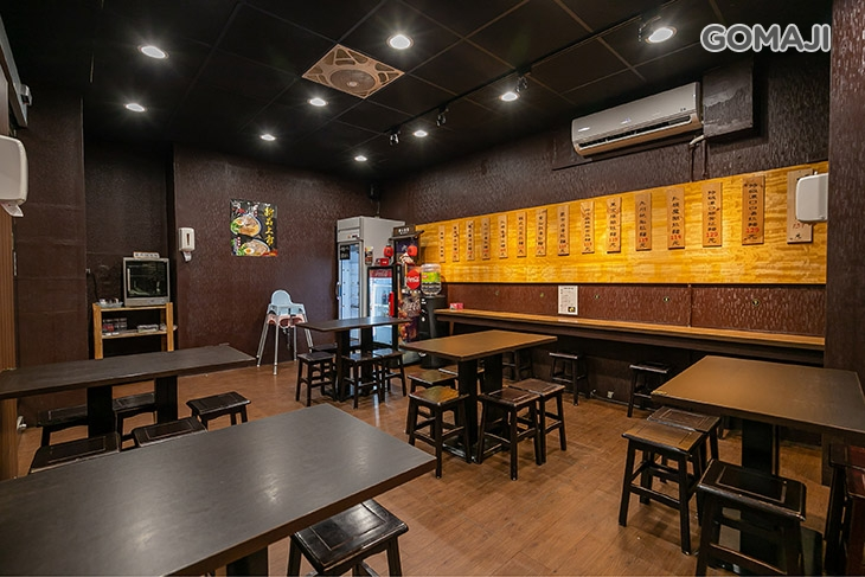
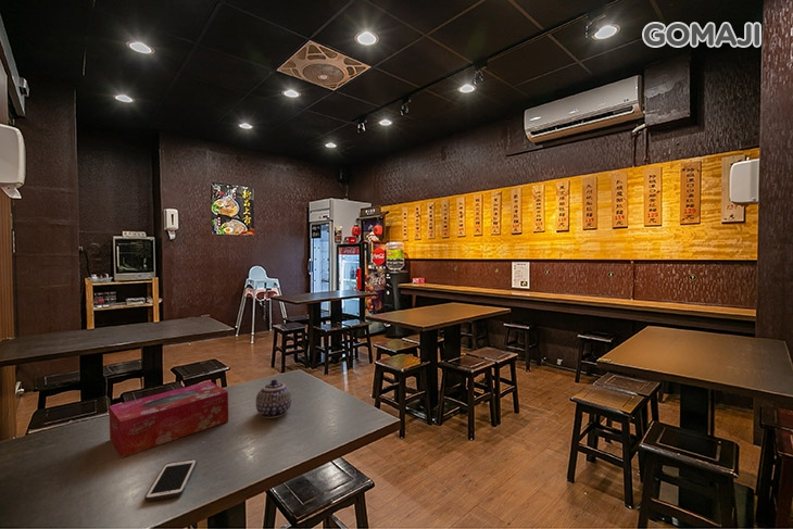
+ teapot [255,379,293,419]
+ cell phone [144,458,198,502]
+ tissue box [108,380,229,458]
